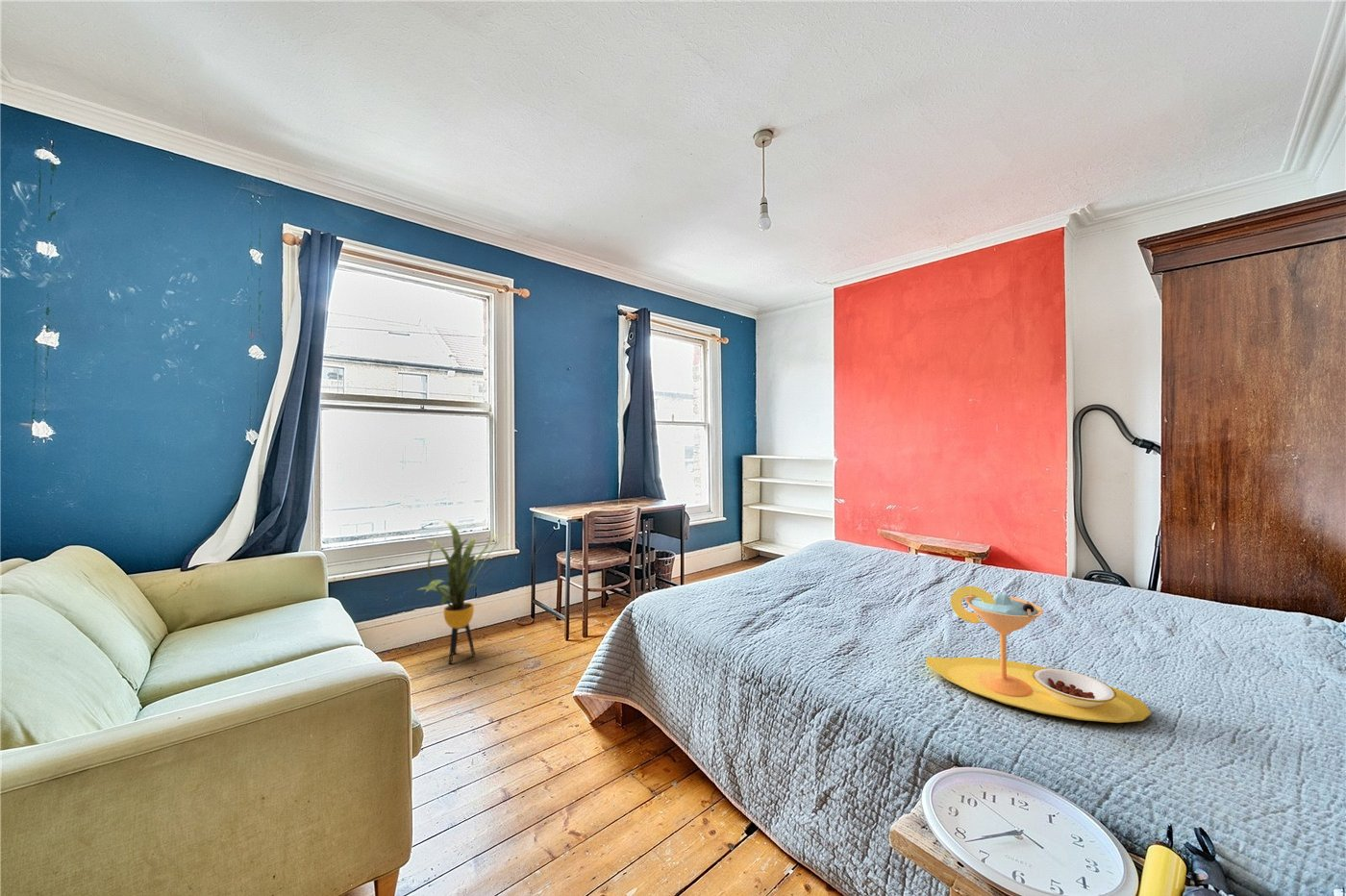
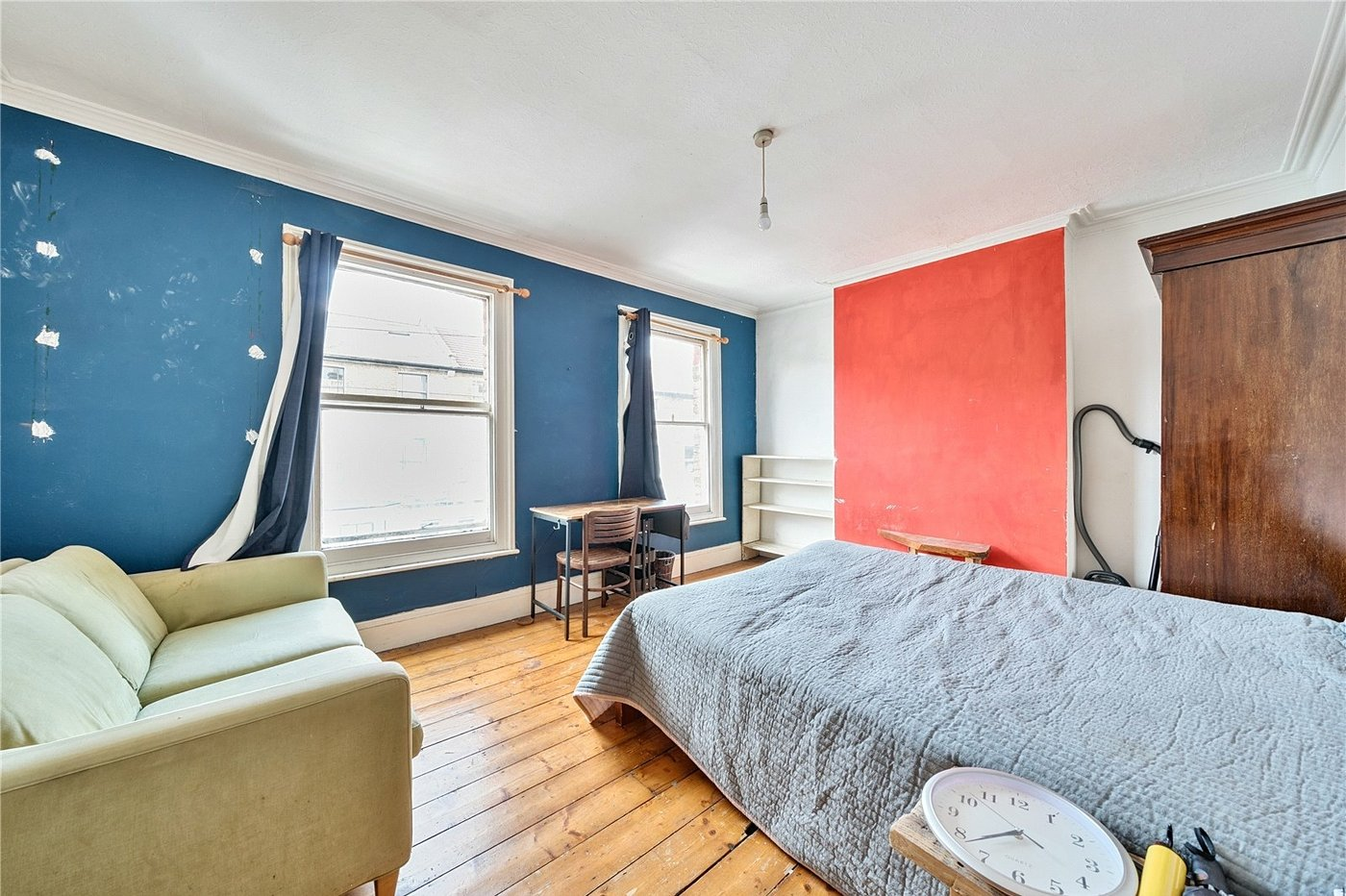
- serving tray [925,585,1152,724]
- house plant [414,519,512,664]
